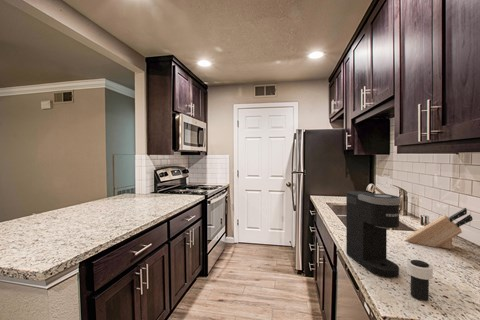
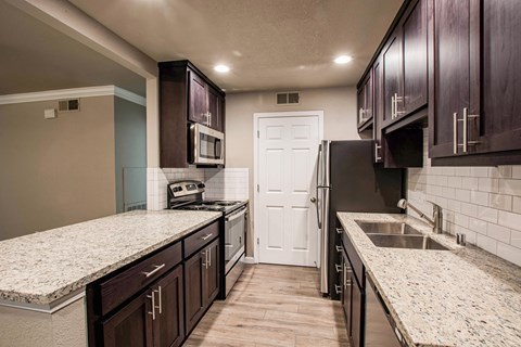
- cup [406,259,434,302]
- coffee maker [345,190,402,279]
- knife block [406,207,474,250]
